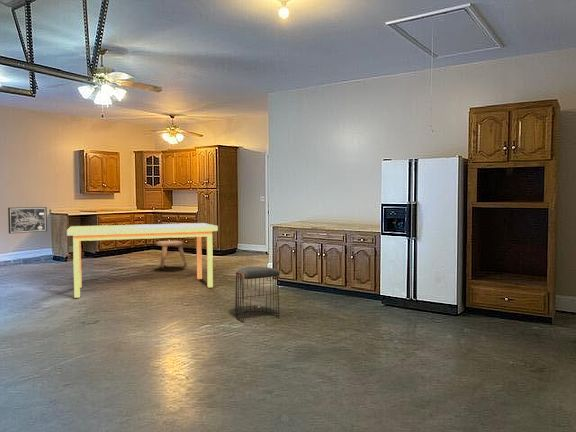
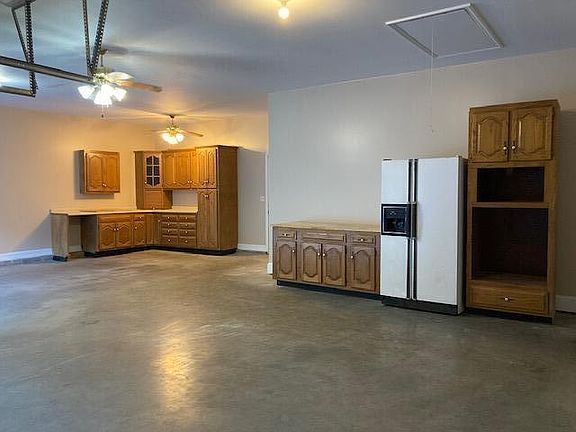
- wall art [7,206,48,234]
- stool [234,265,280,323]
- desk [66,222,219,299]
- stool [155,240,188,269]
